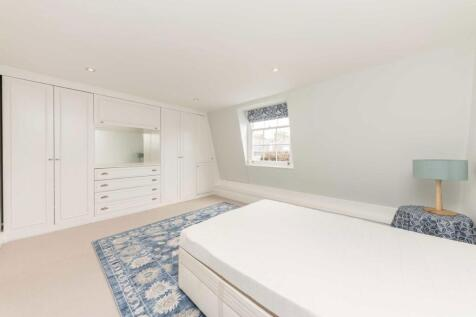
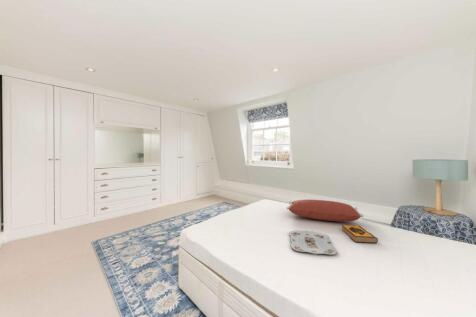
+ pillow [286,199,365,223]
+ hardback book [341,224,379,244]
+ serving tray [288,230,338,256]
